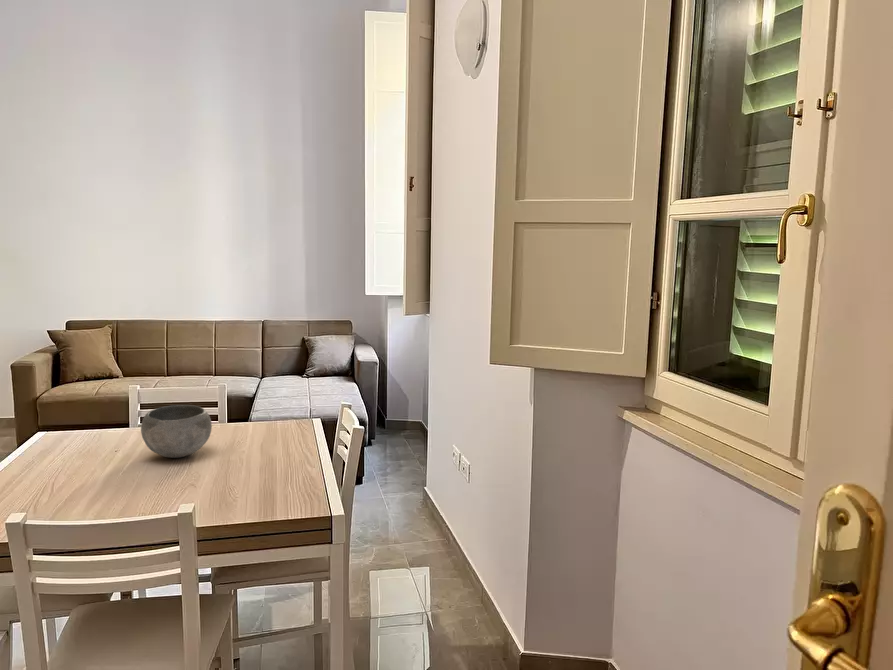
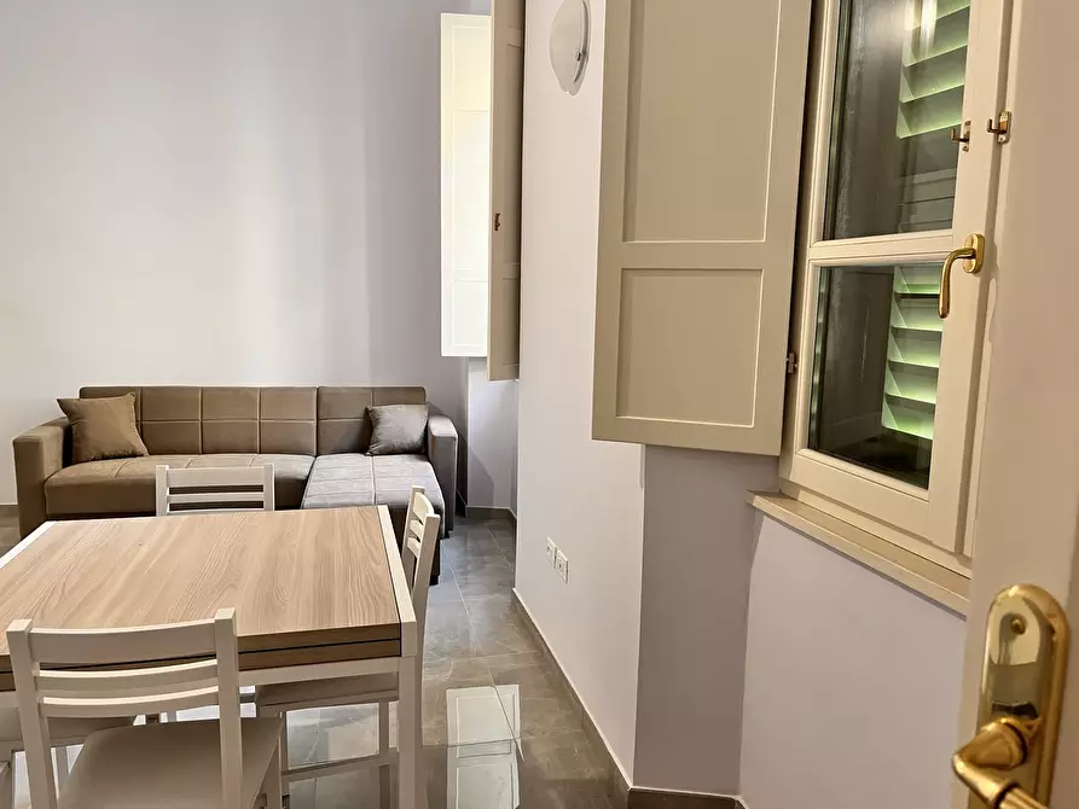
- bowl [140,404,213,459]
